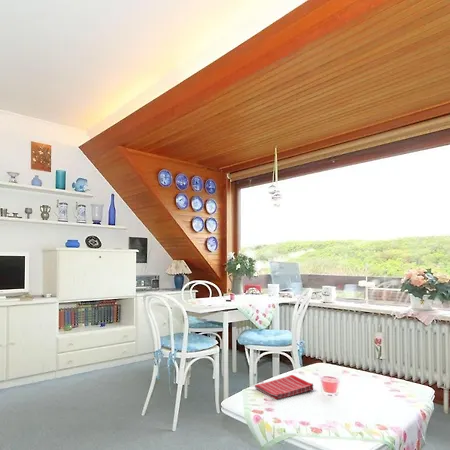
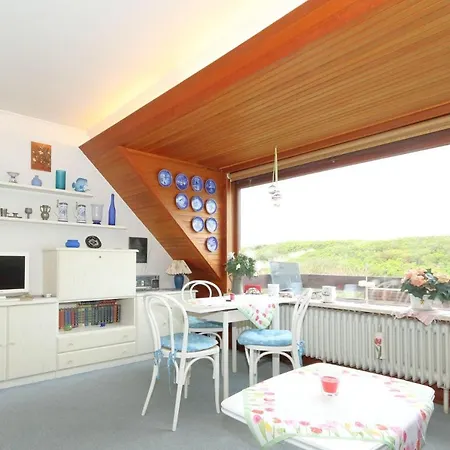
- dish towel [254,374,314,401]
